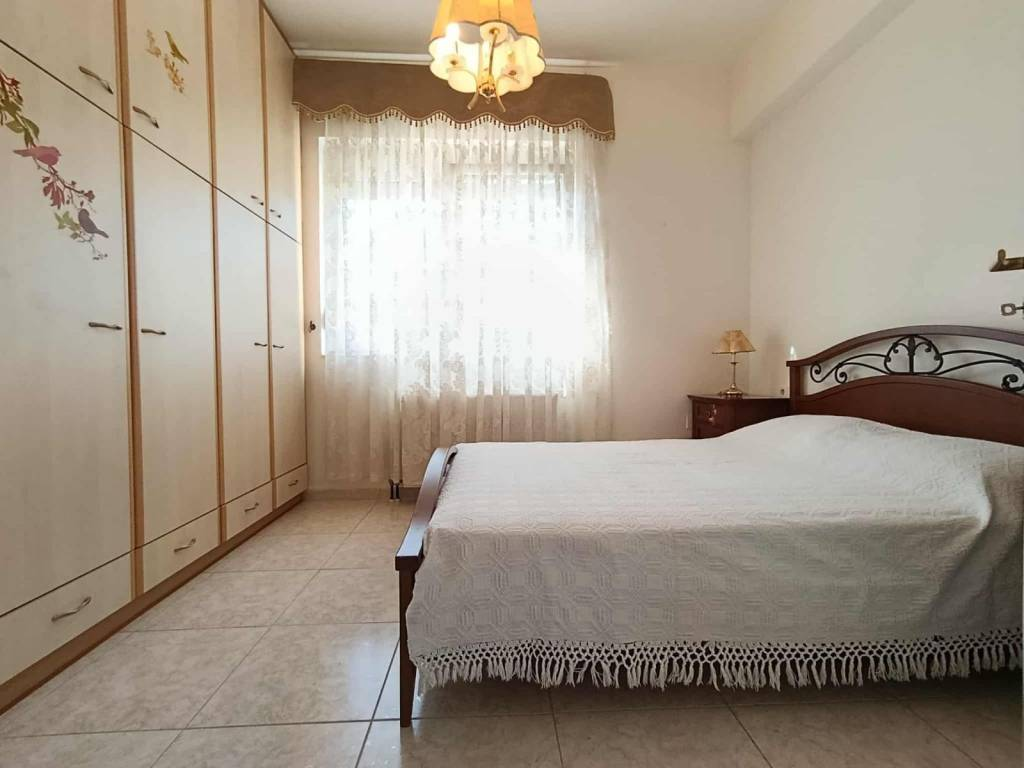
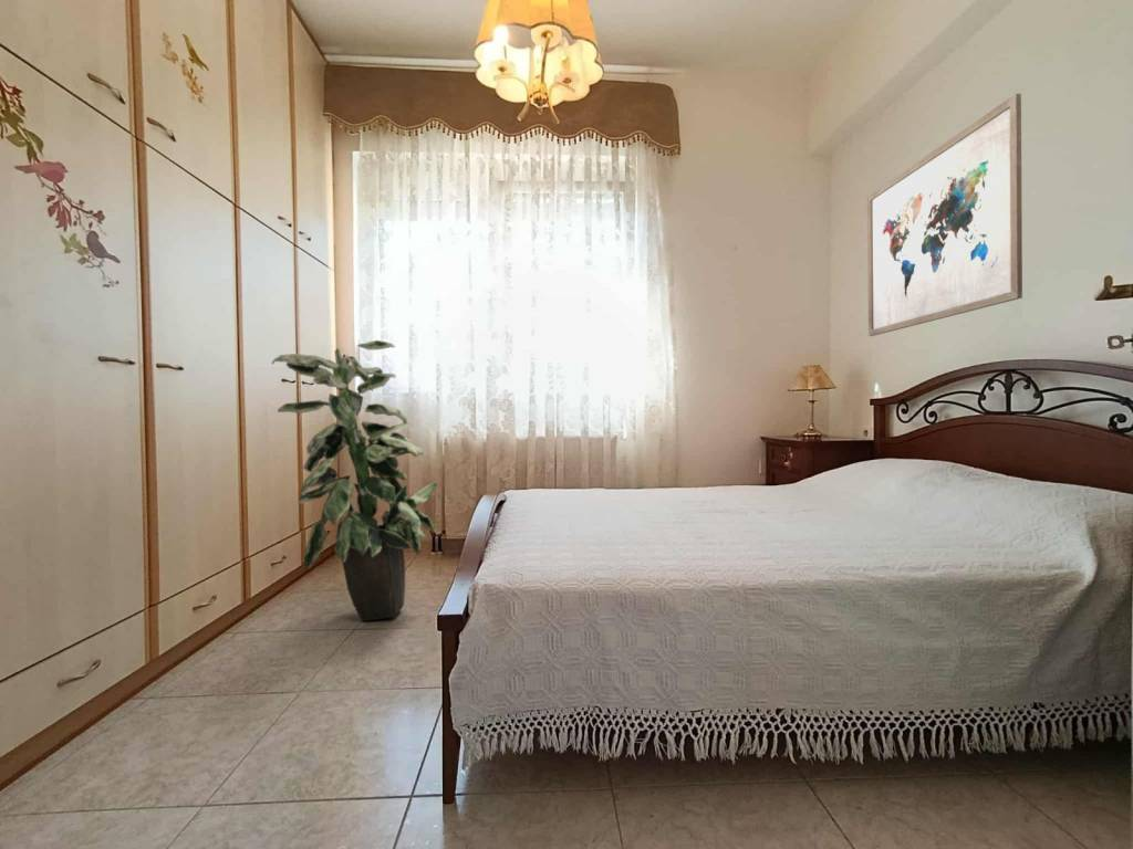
+ indoor plant [271,339,439,622]
+ wall art [866,93,1023,337]
